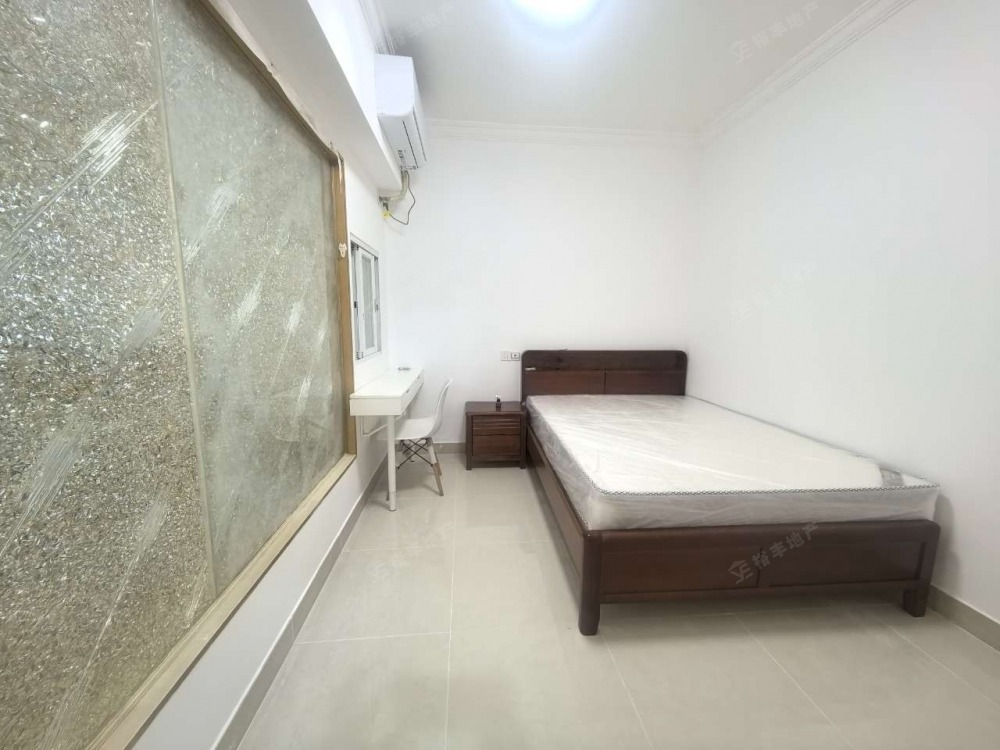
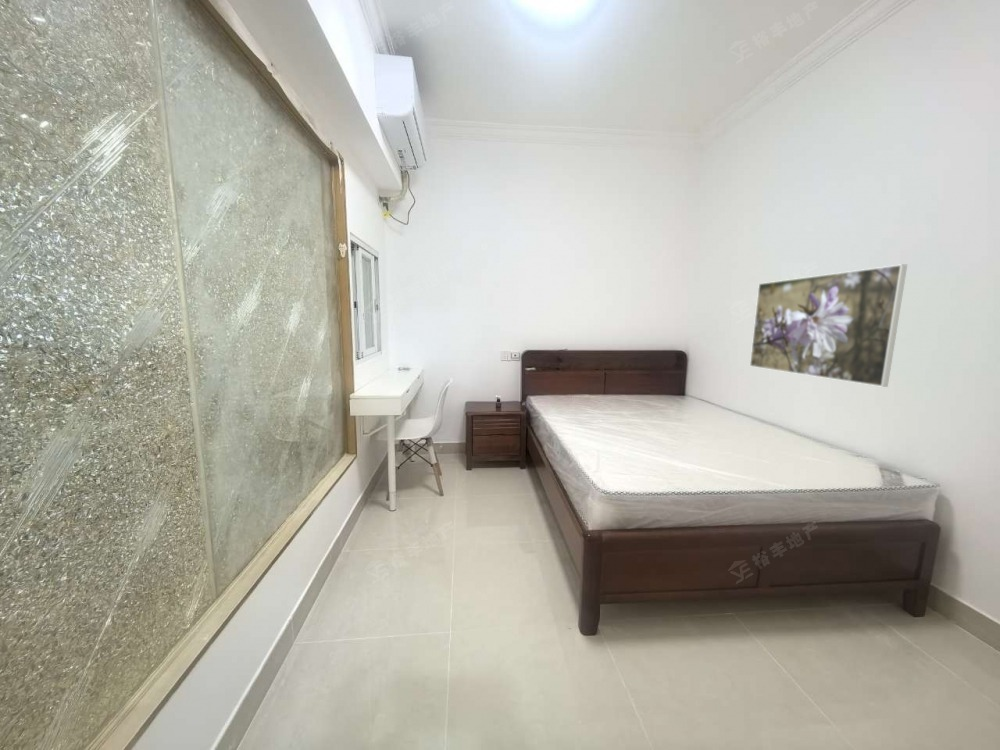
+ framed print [749,263,908,388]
